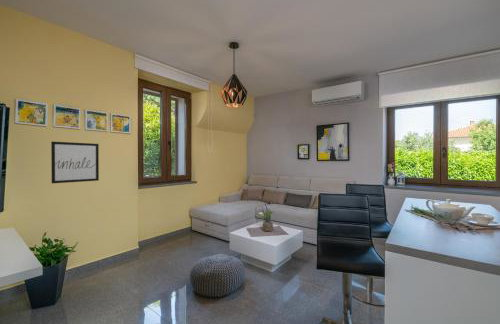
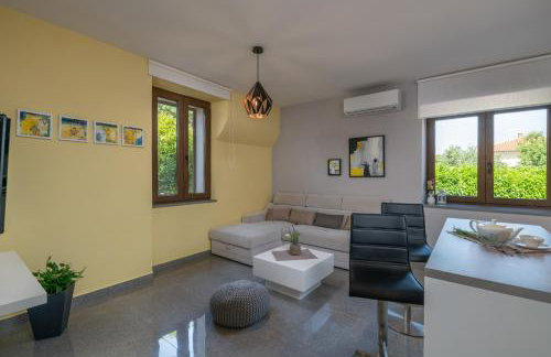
- wall art [50,141,100,184]
